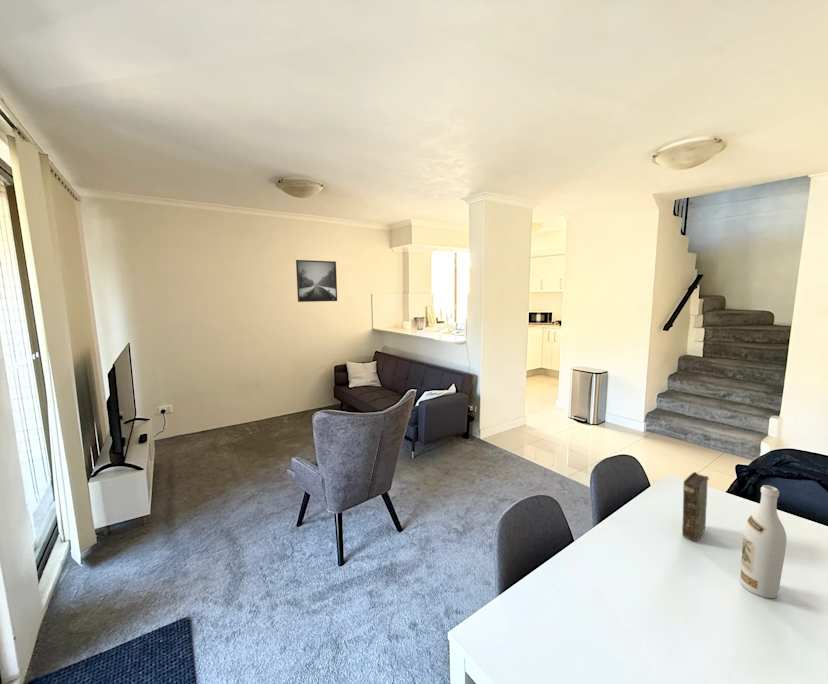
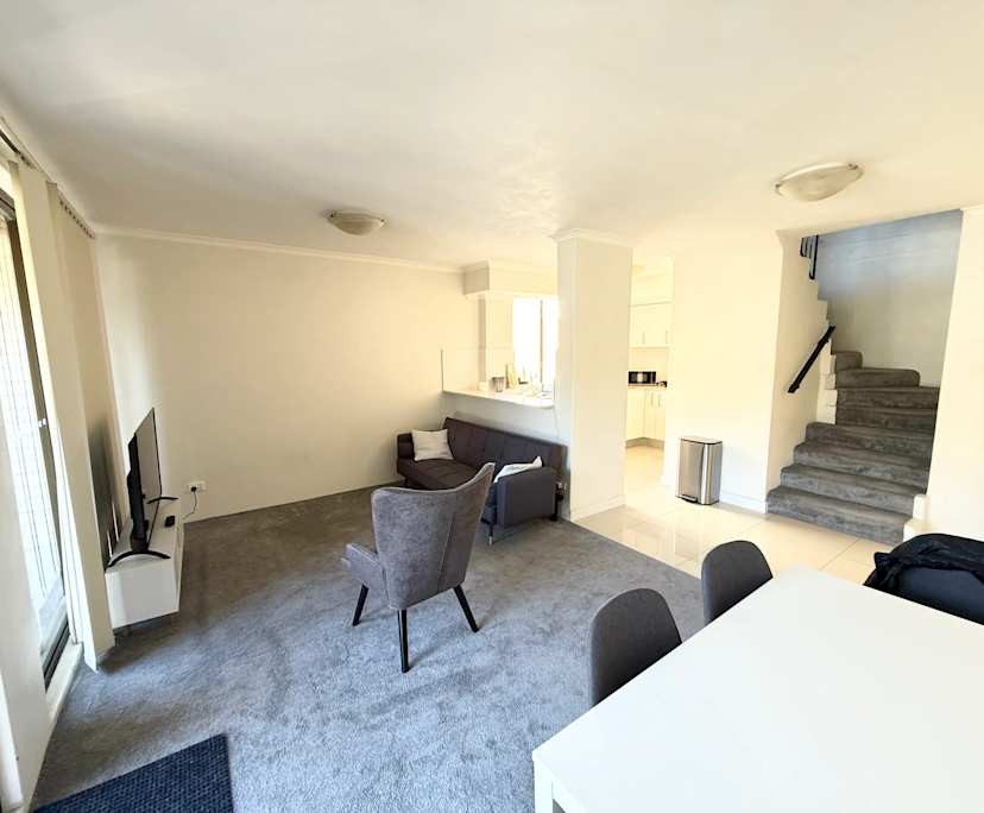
- book [681,471,710,542]
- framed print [295,259,338,303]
- wine bottle [739,484,788,599]
